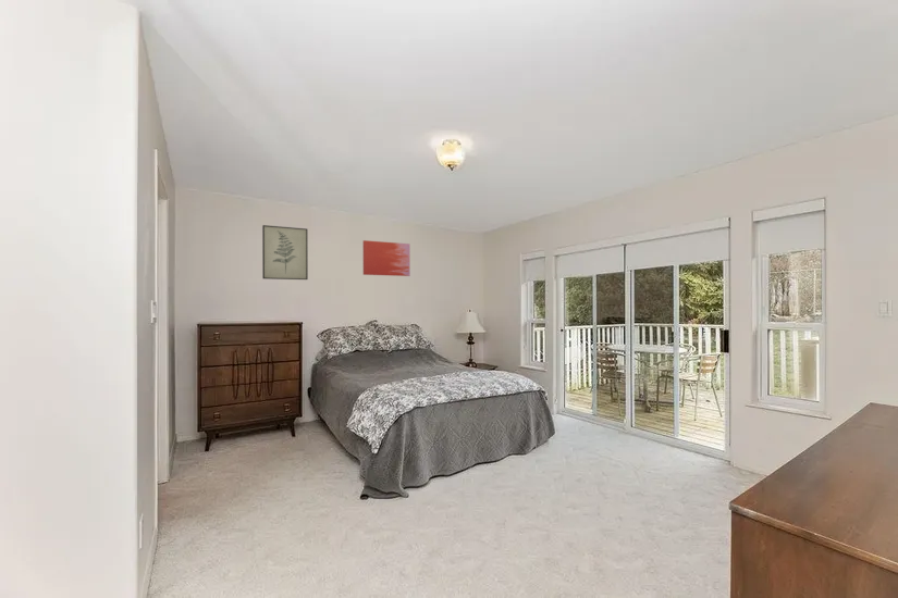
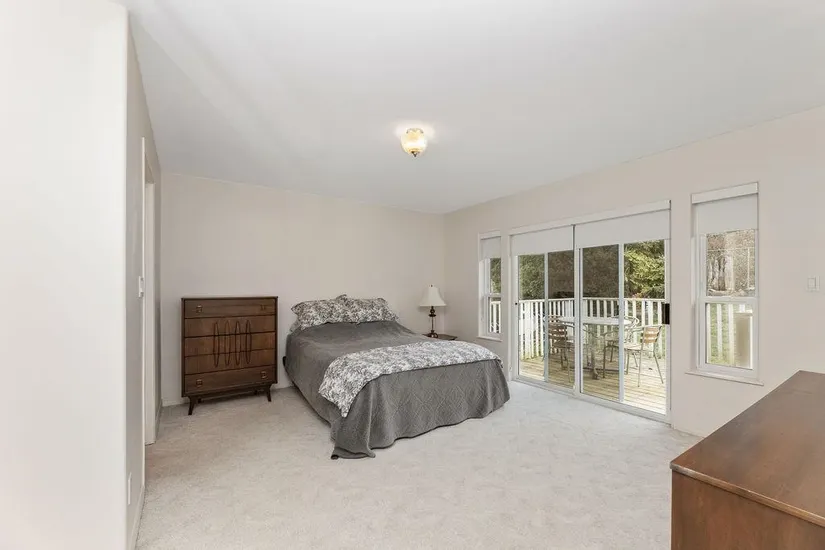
- wall art [261,224,309,281]
- wall art [362,239,411,277]
